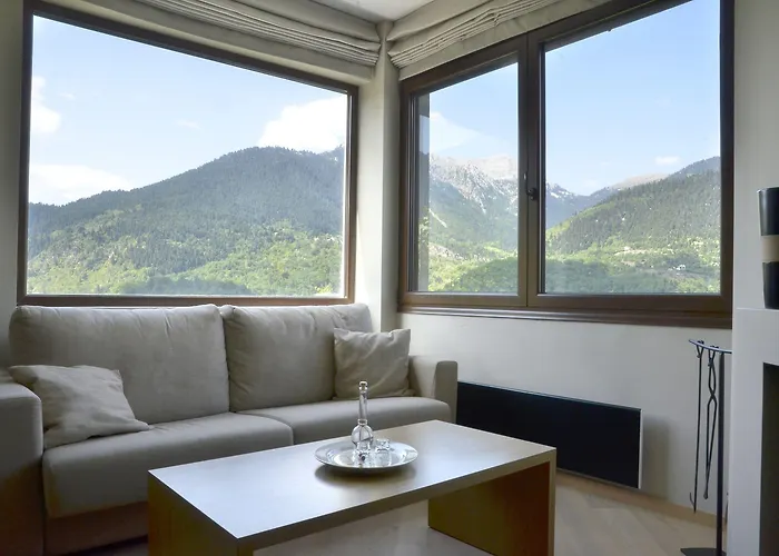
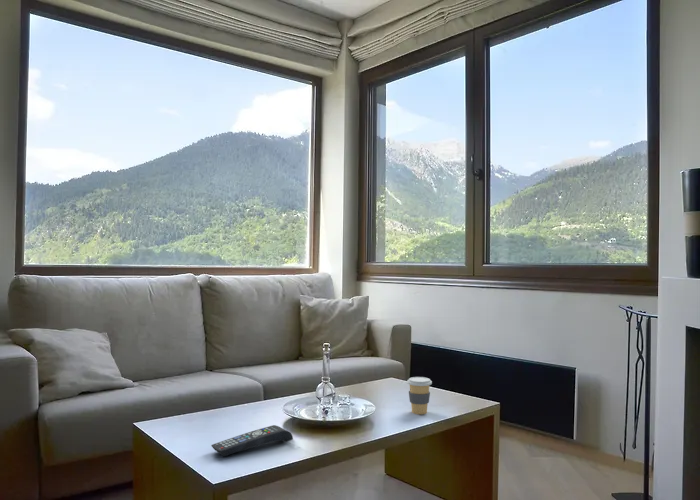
+ remote control [210,424,294,457]
+ coffee cup [406,376,433,415]
